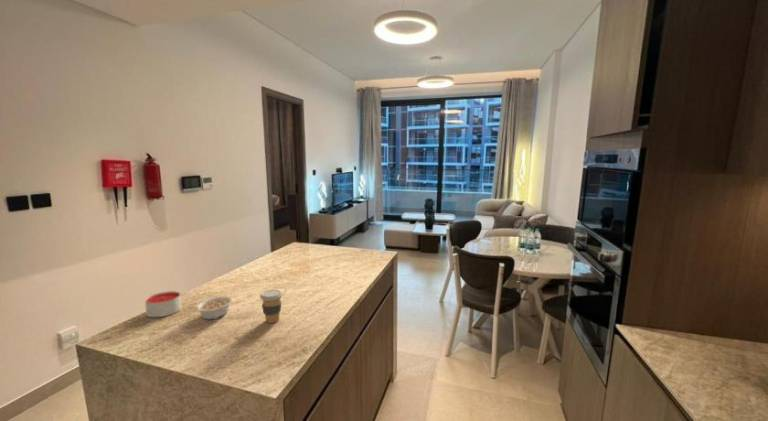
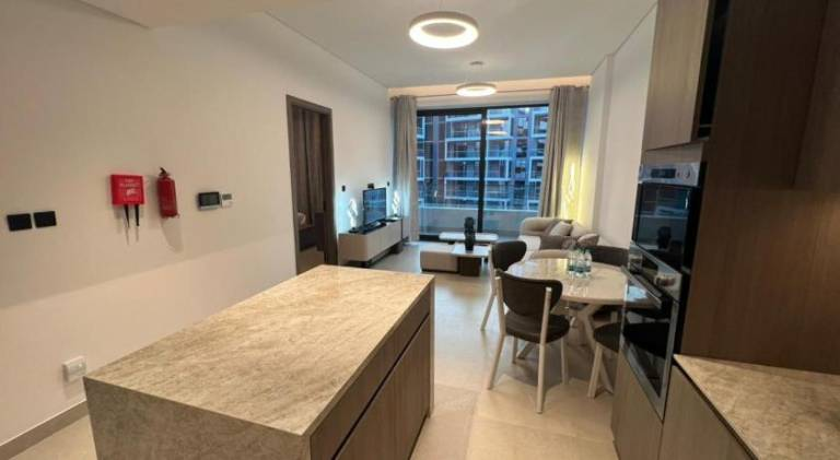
- coffee cup [259,289,284,324]
- legume [187,295,233,321]
- candle [144,290,182,318]
